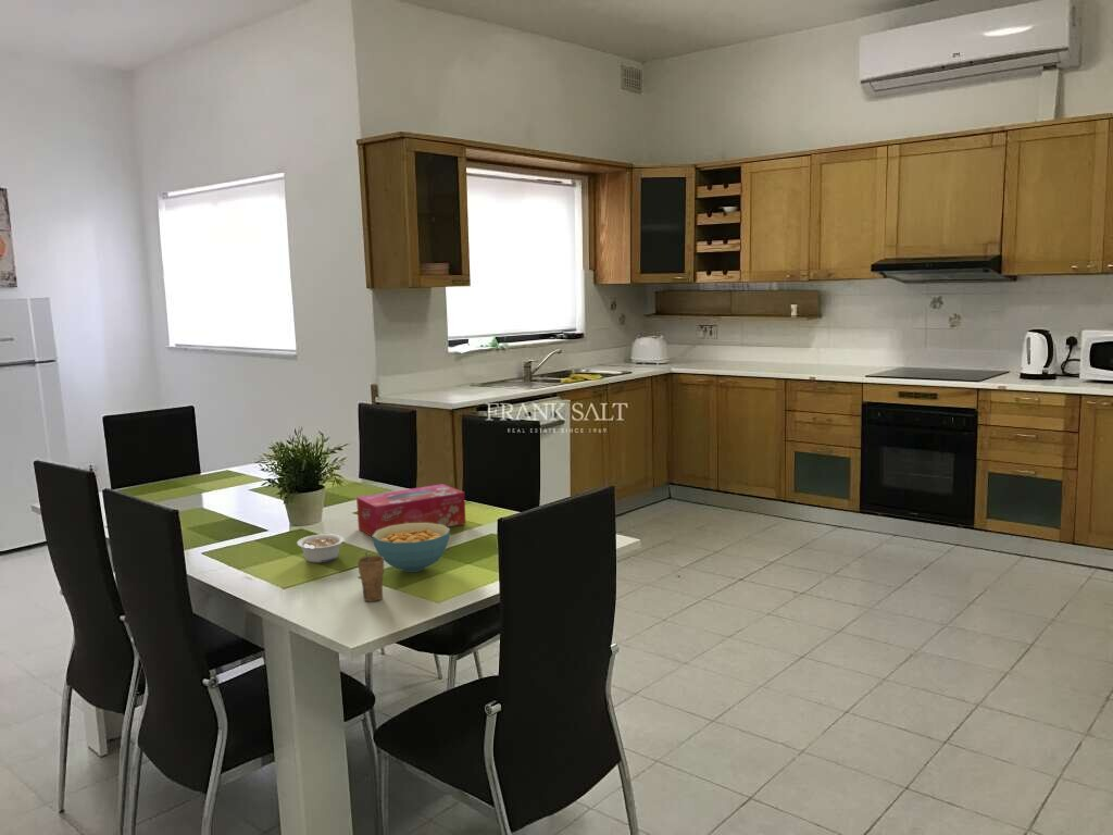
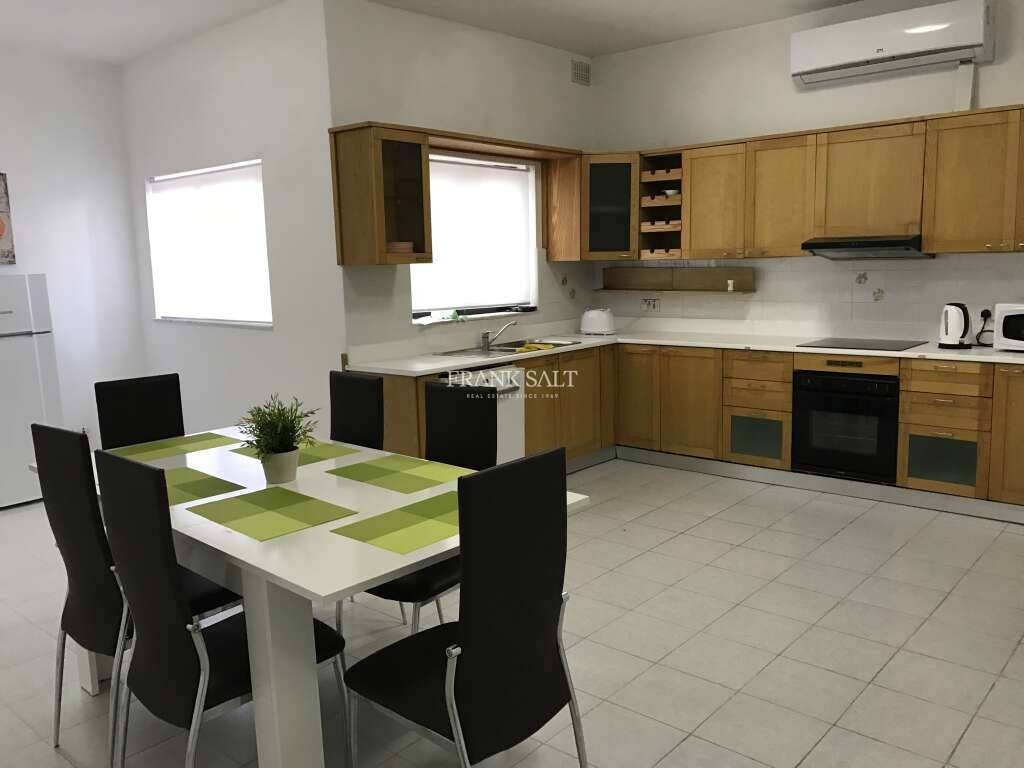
- cup [357,551,385,602]
- legume [296,533,345,563]
- cereal bowl [372,523,451,573]
- tissue box [355,483,467,538]
